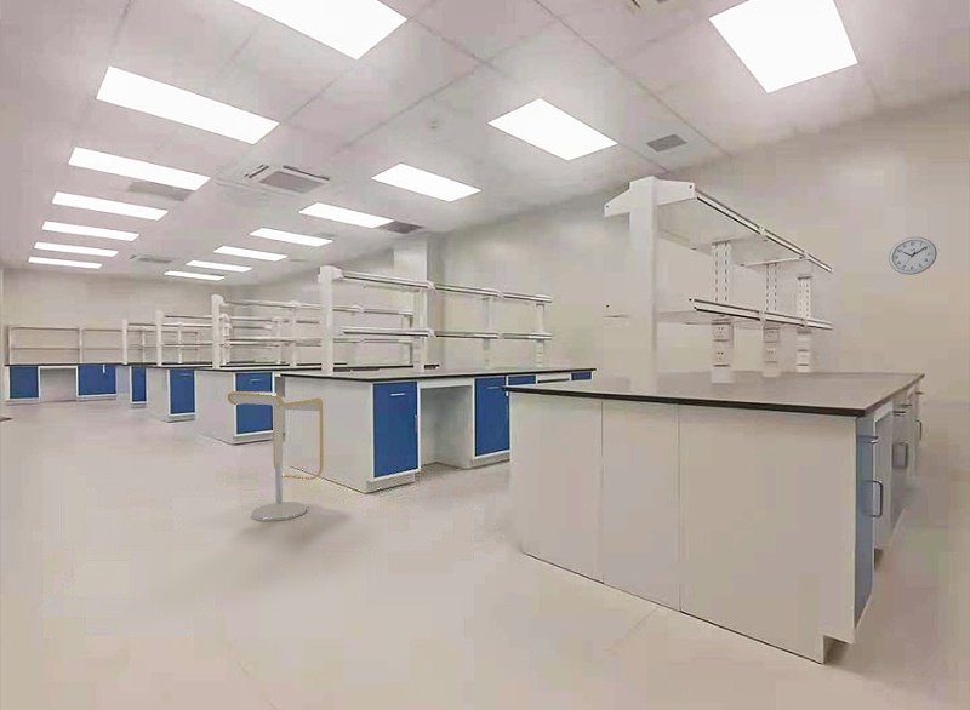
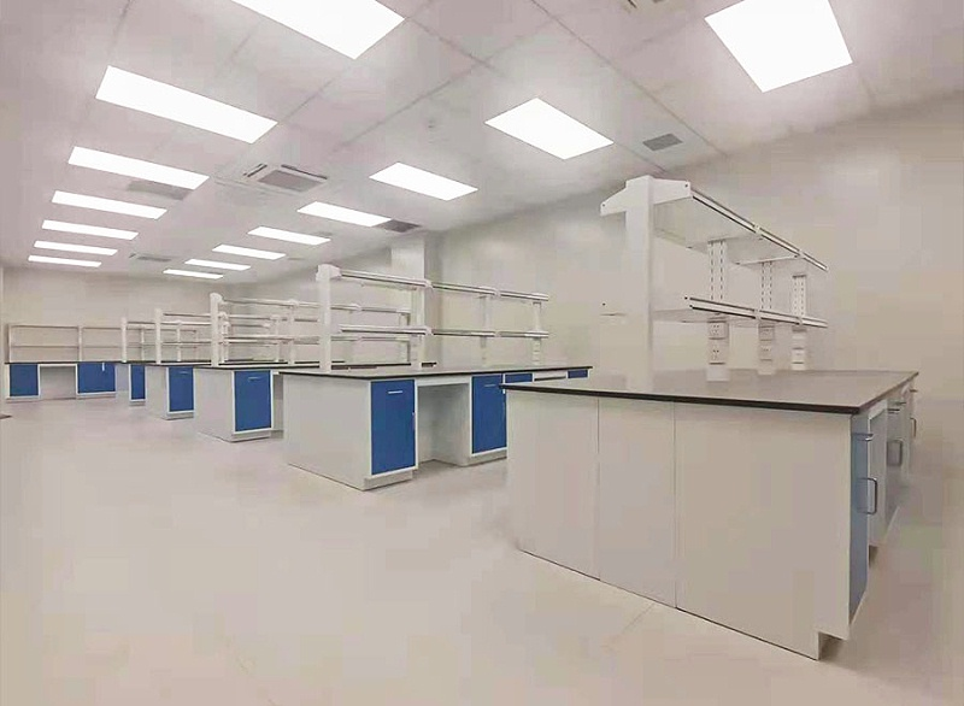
- wall clock [888,236,938,275]
- stool [227,390,325,522]
